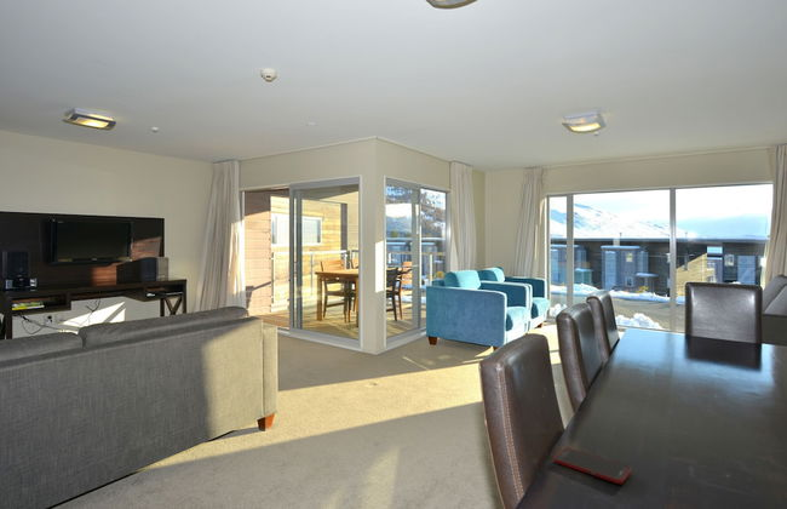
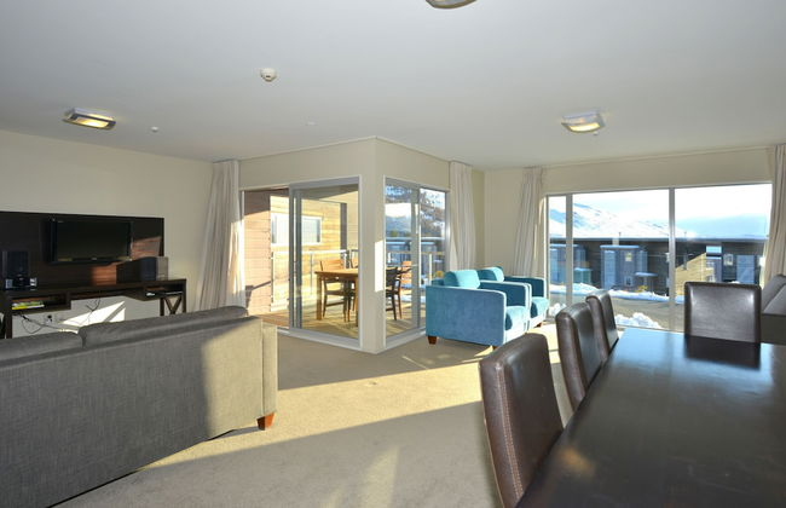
- cell phone [553,446,632,485]
